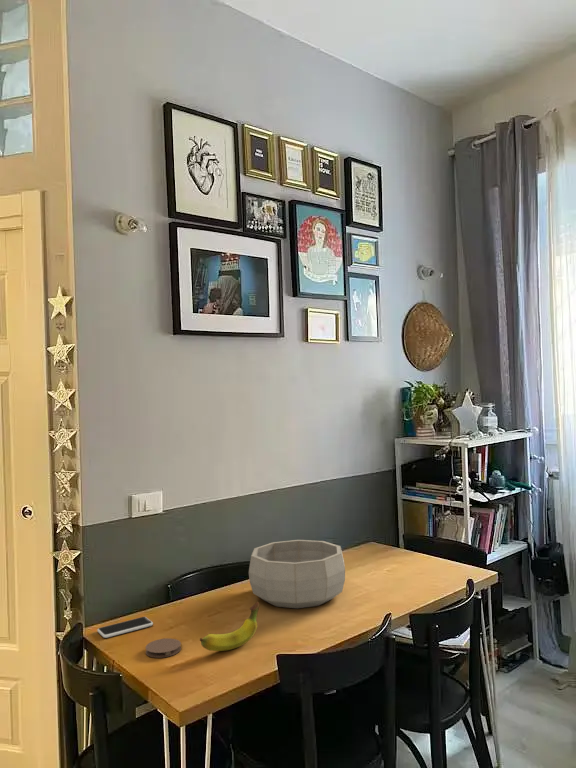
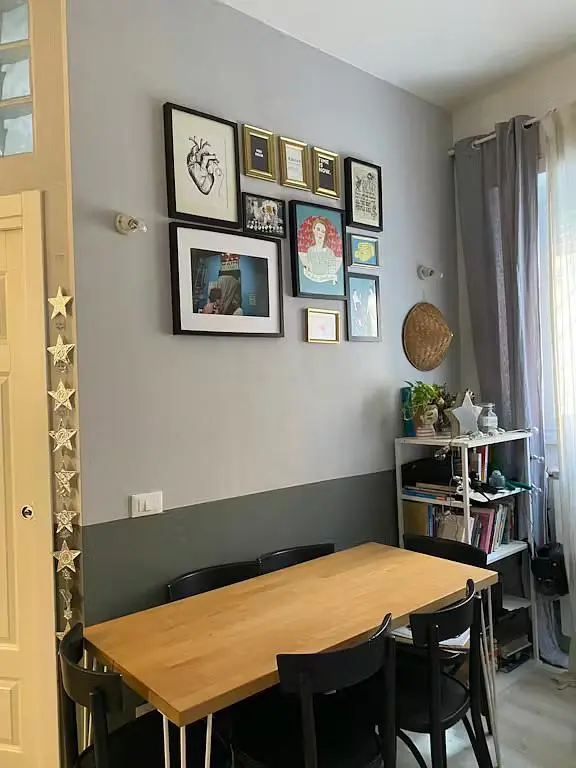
- coaster [145,637,182,659]
- smartphone [96,616,154,639]
- decorative bowl [248,539,346,609]
- fruit [199,601,260,652]
